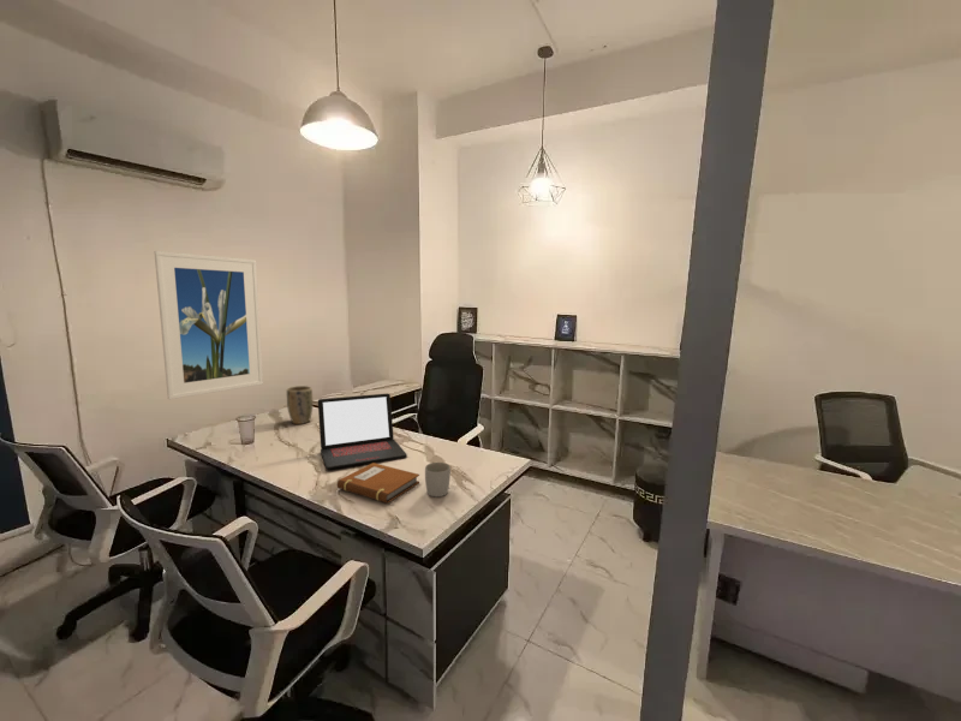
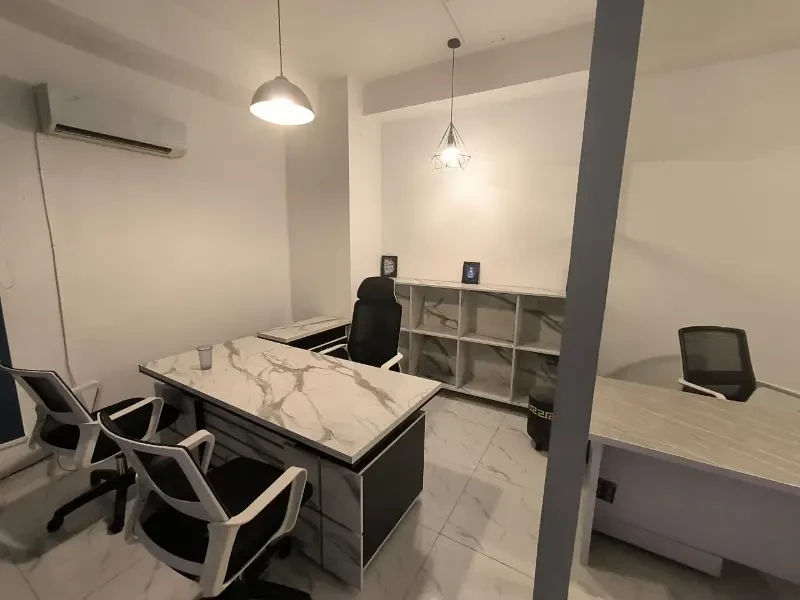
- plant pot [286,385,314,425]
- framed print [153,250,264,400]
- laptop [317,392,408,470]
- mug [424,461,452,497]
- notebook [336,461,420,505]
